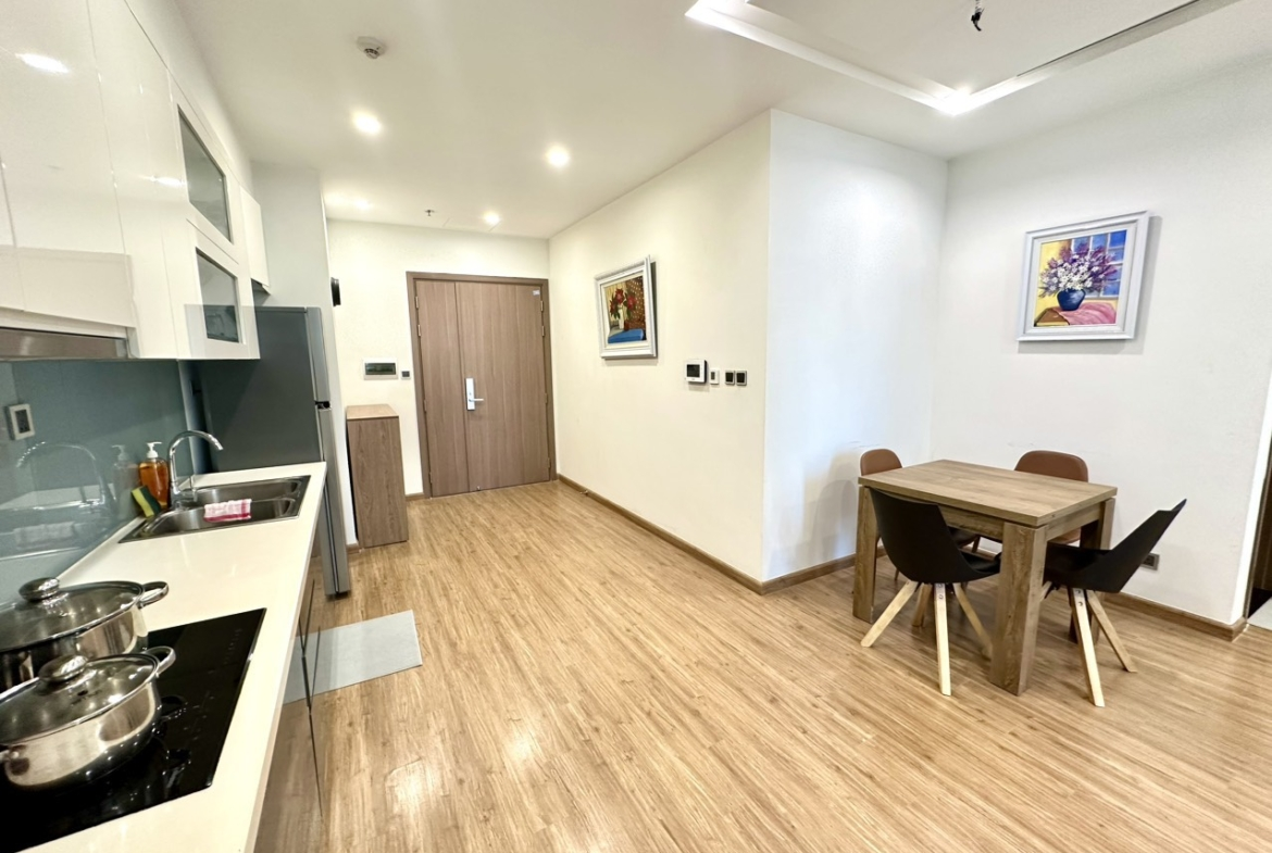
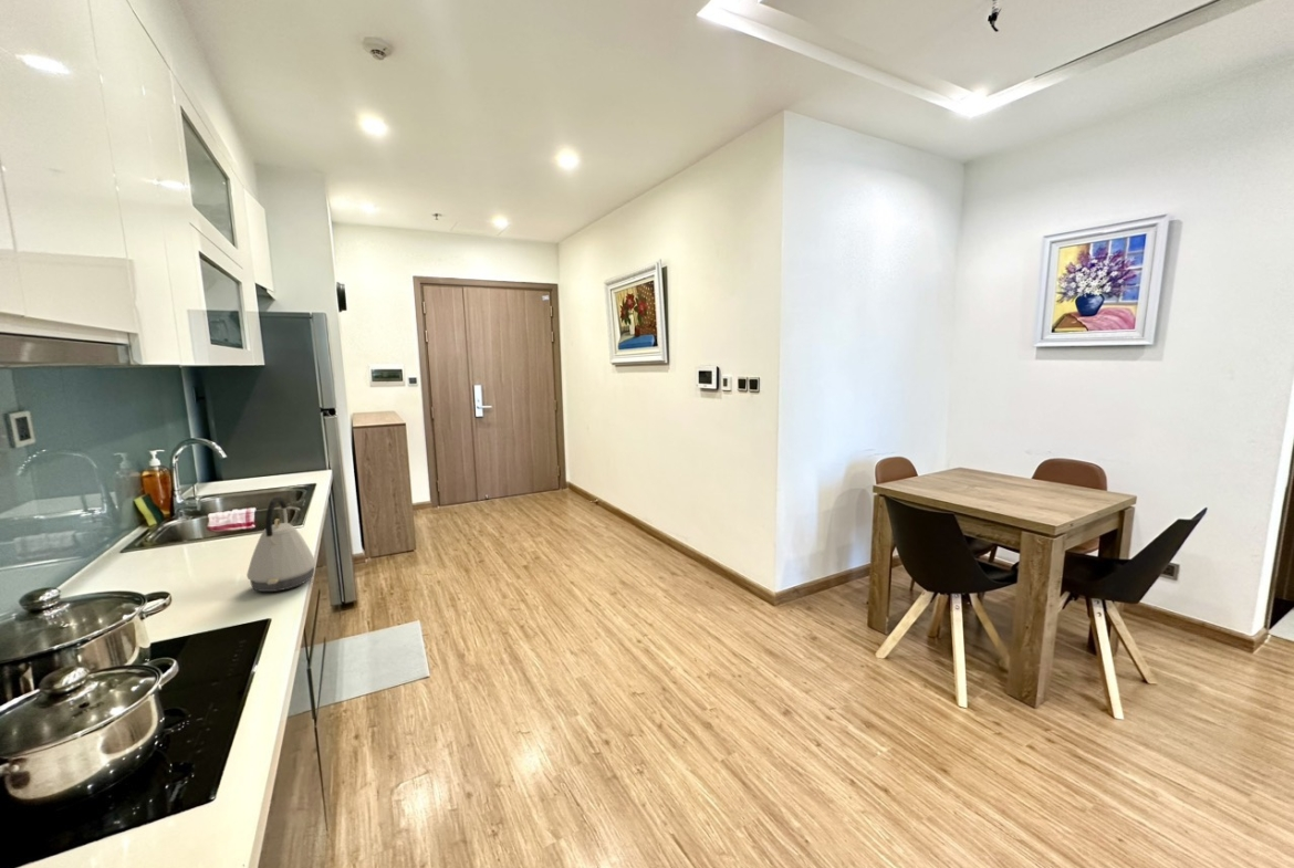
+ kettle [246,495,317,593]
